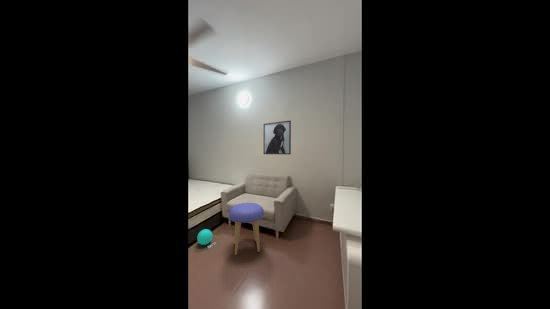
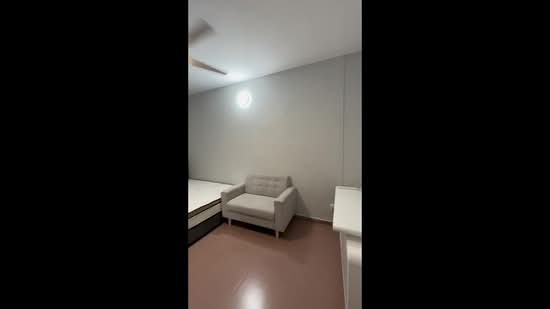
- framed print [263,120,292,155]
- stool [228,202,265,256]
- ball [196,228,217,247]
